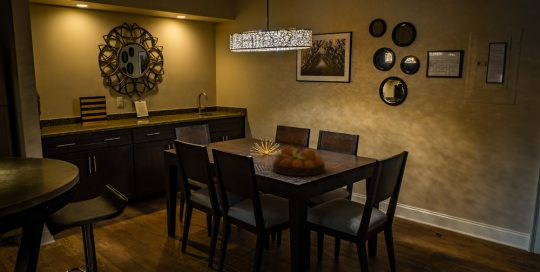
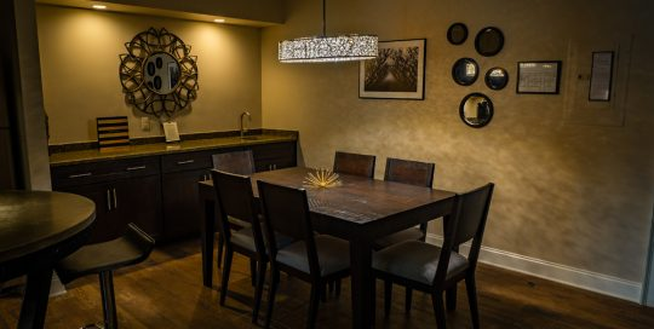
- fruit bowl [271,146,326,177]
